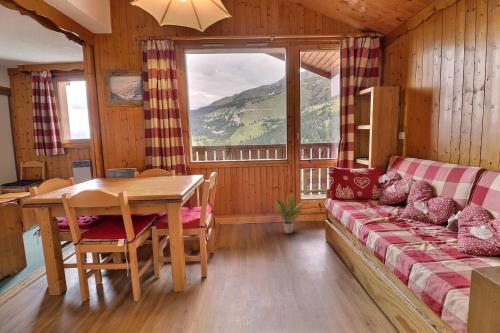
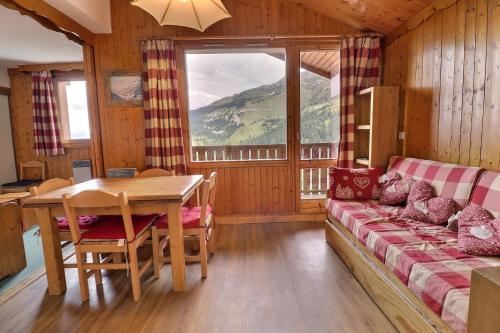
- potted plant [273,191,306,234]
